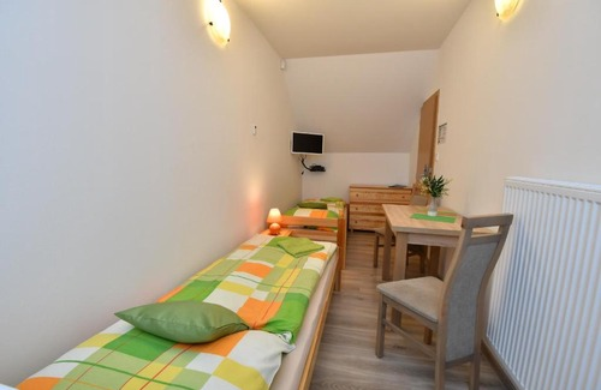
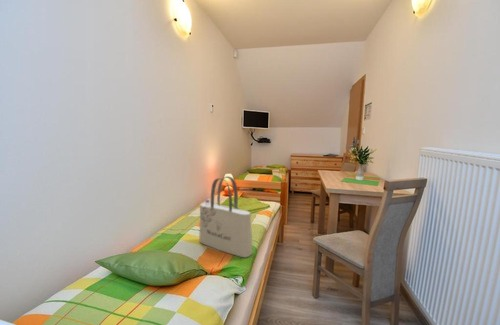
+ tote bag [198,175,253,258]
